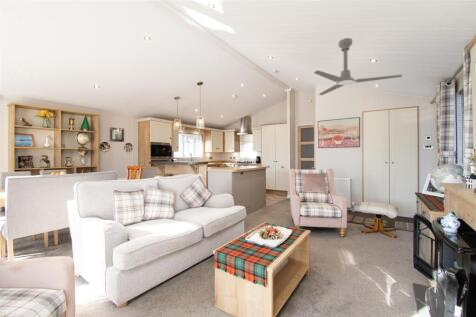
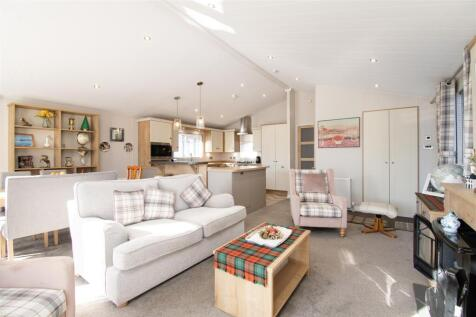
- ceiling fan [313,37,403,96]
